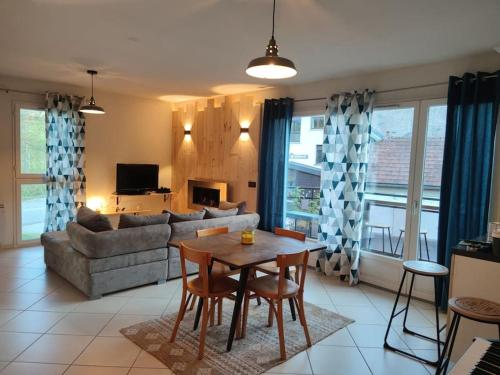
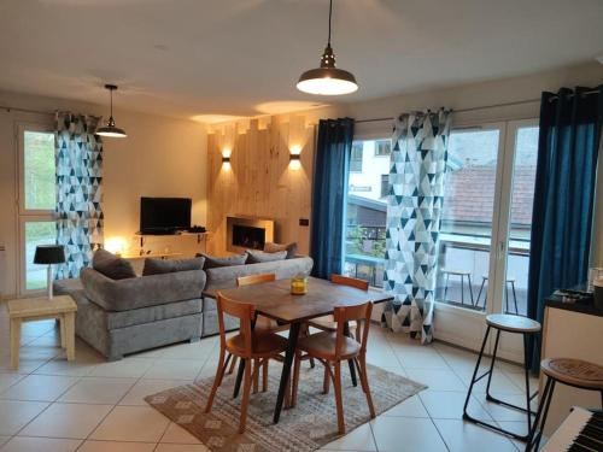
+ table lamp [31,243,68,300]
+ side table [6,294,78,371]
